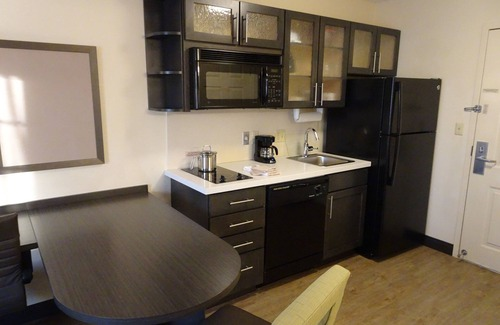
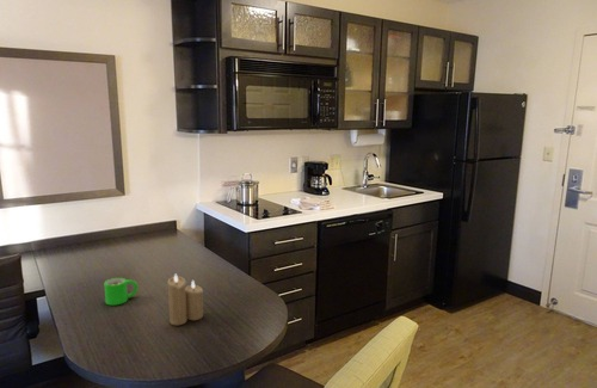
+ mug [103,277,140,307]
+ candle [166,273,204,326]
